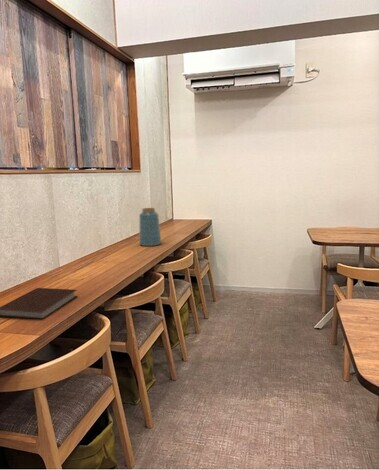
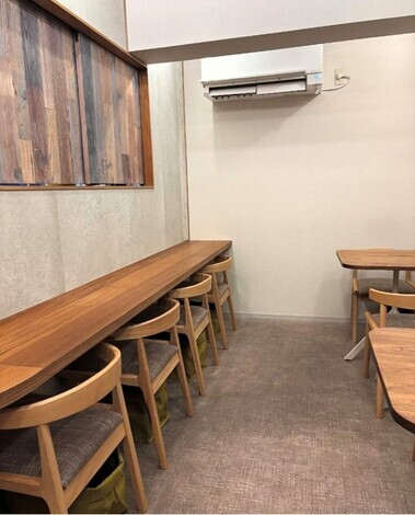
- vase [138,207,162,247]
- notebook [0,287,79,321]
